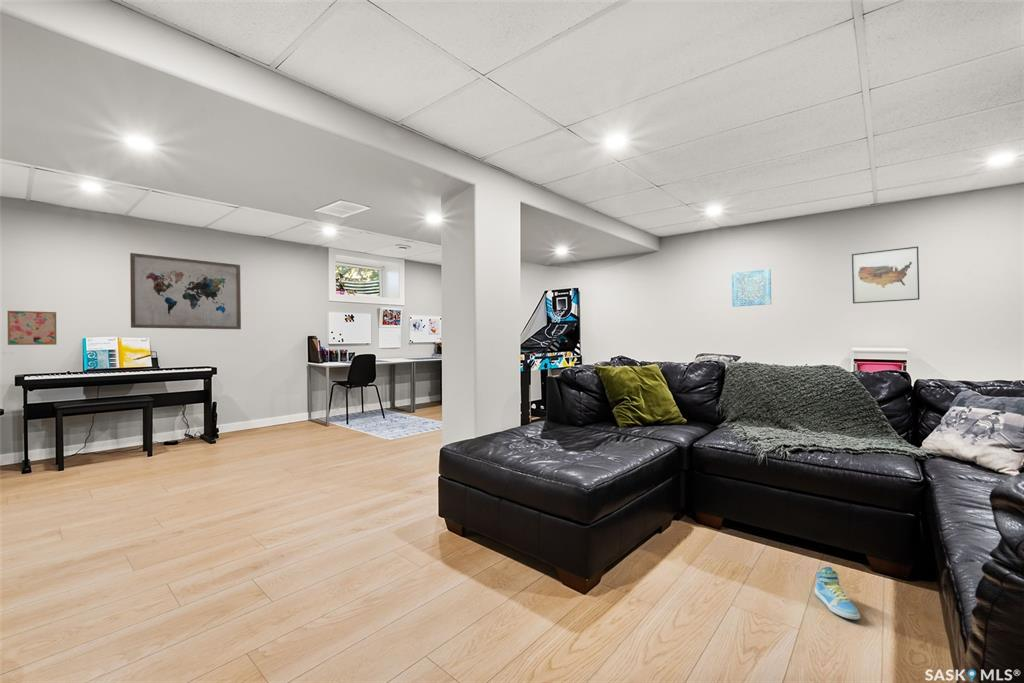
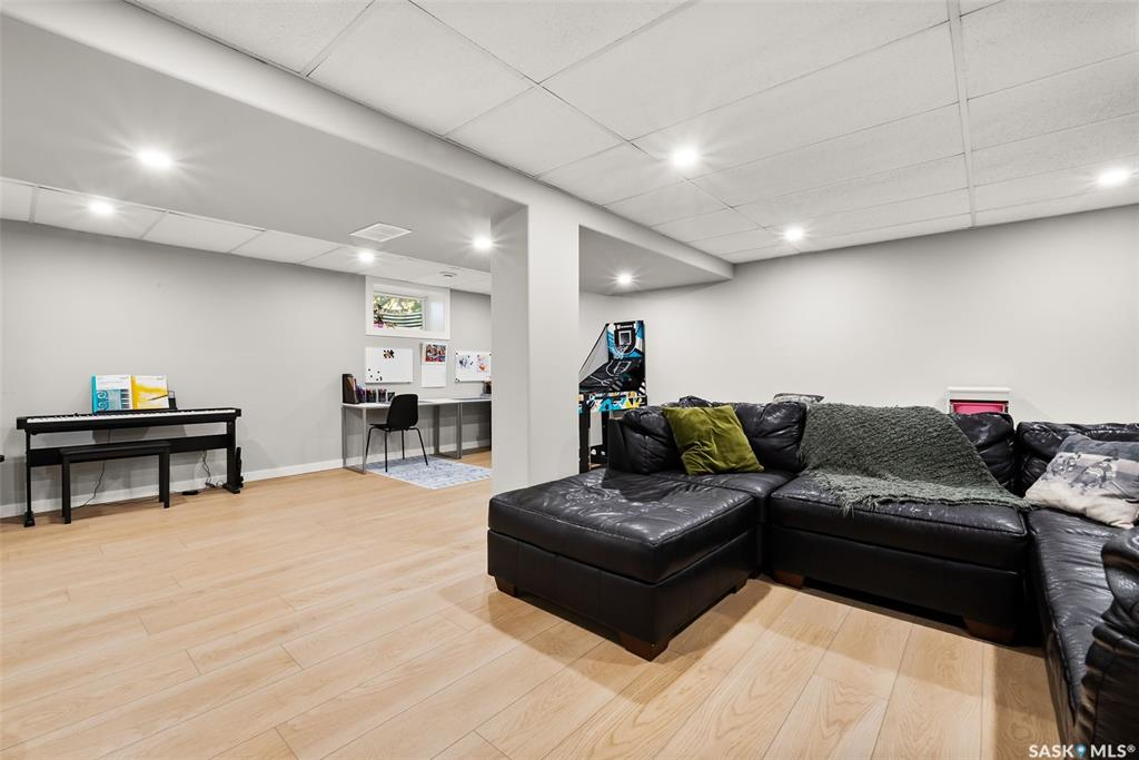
- wall art [851,245,920,305]
- wall art [7,310,57,346]
- wall art [731,268,772,308]
- sneaker [814,566,861,620]
- wall art [129,252,242,330]
